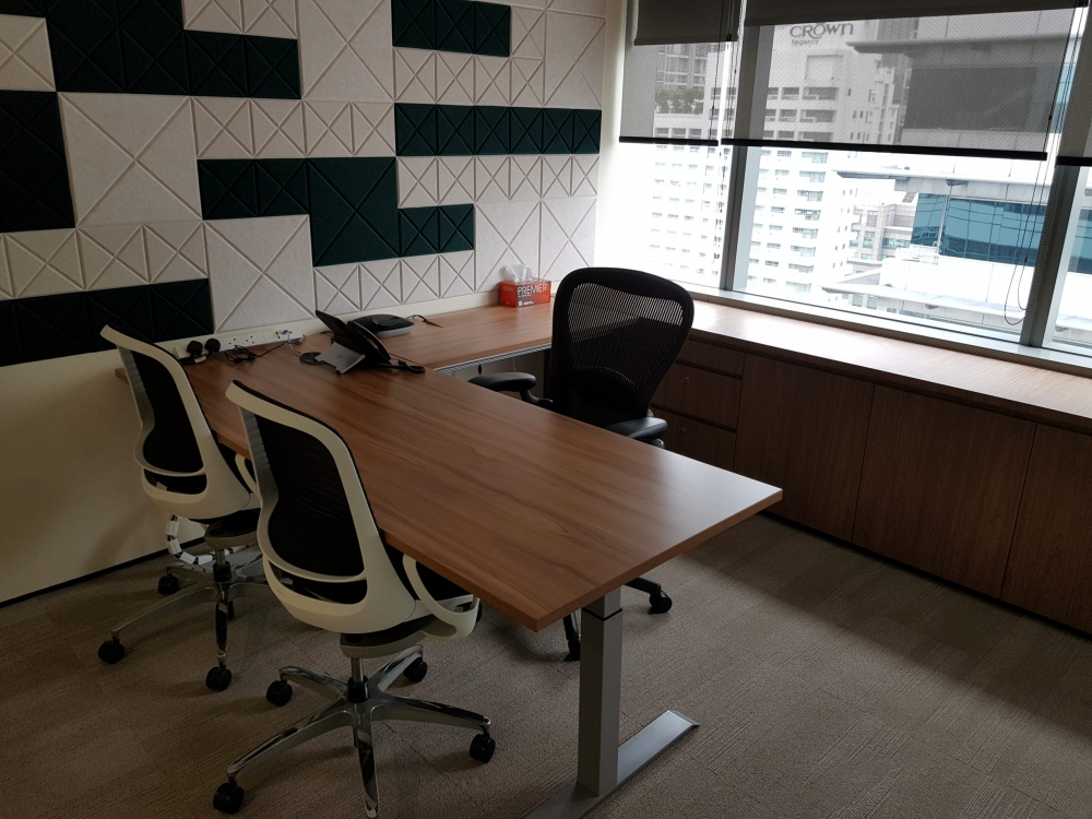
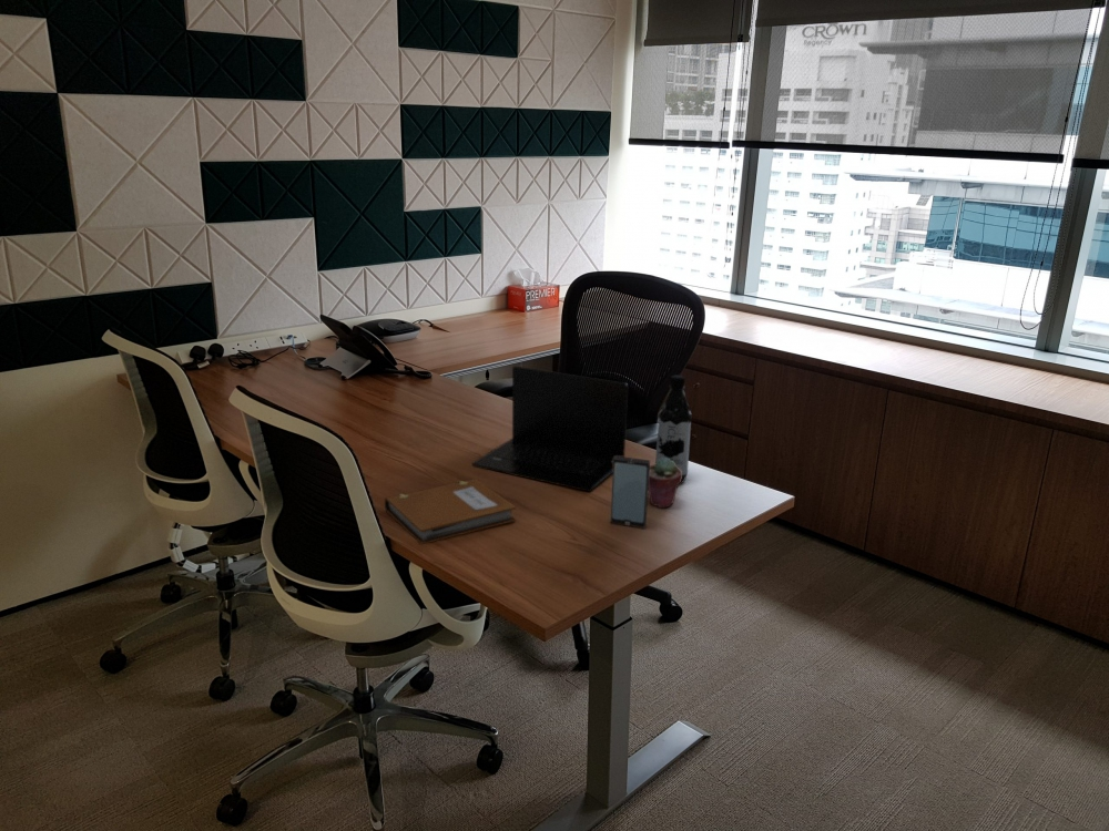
+ smartphone [610,456,651,530]
+ potted succulent [648,458,682,509]
+ water bottle [654,375,692,484]
+ notebook [384,478,517,545]
+ laptop [471,365,629,493]
